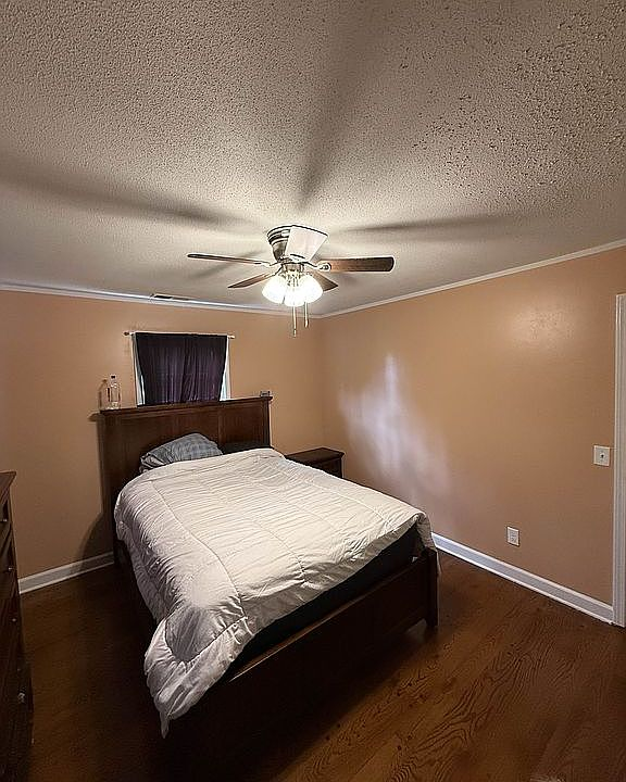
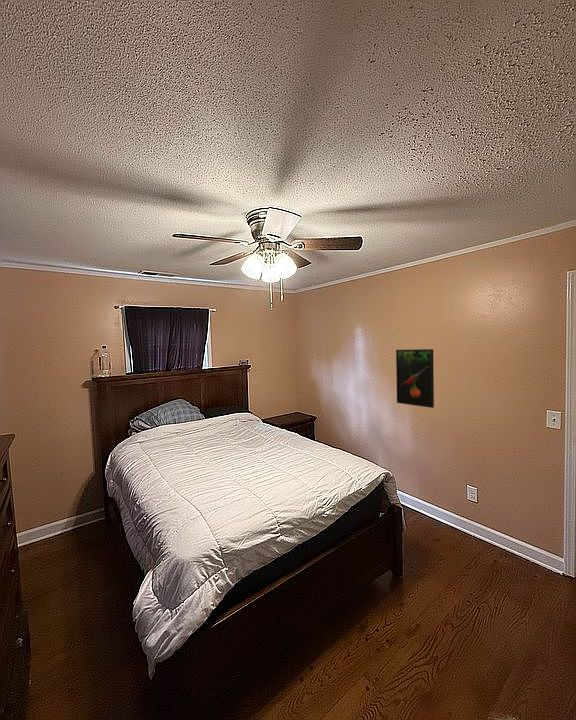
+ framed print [395,348,435,409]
